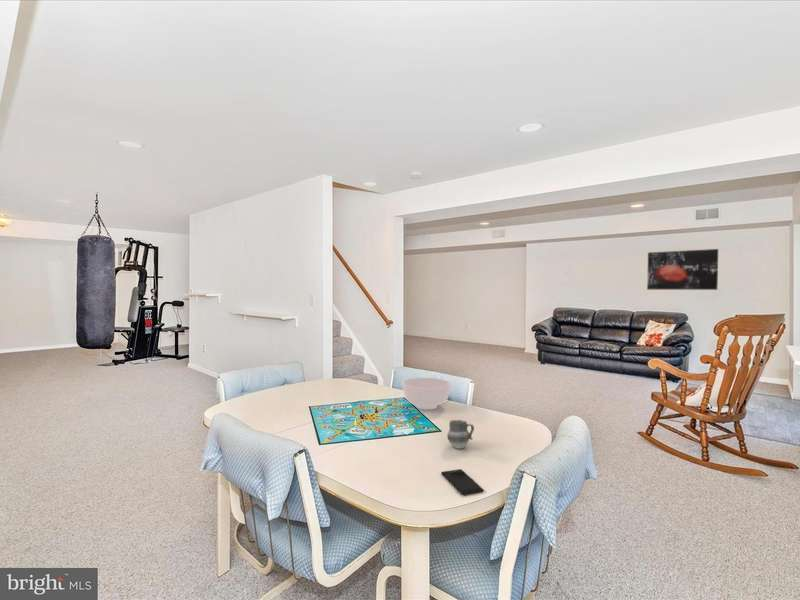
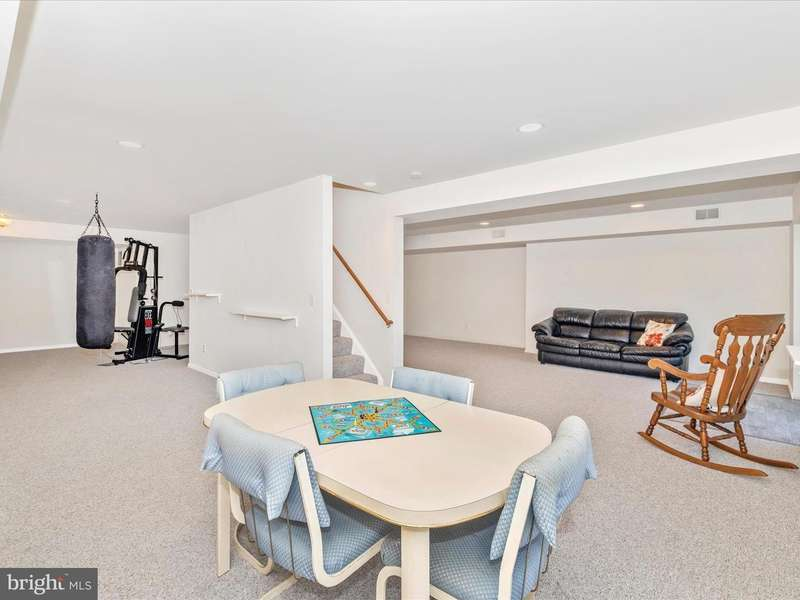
- smartphone [440,468,485,495]
- bowl [401,377,452,410]
- cup [446,419,475,450]
- wall art [646,248,719,291]
